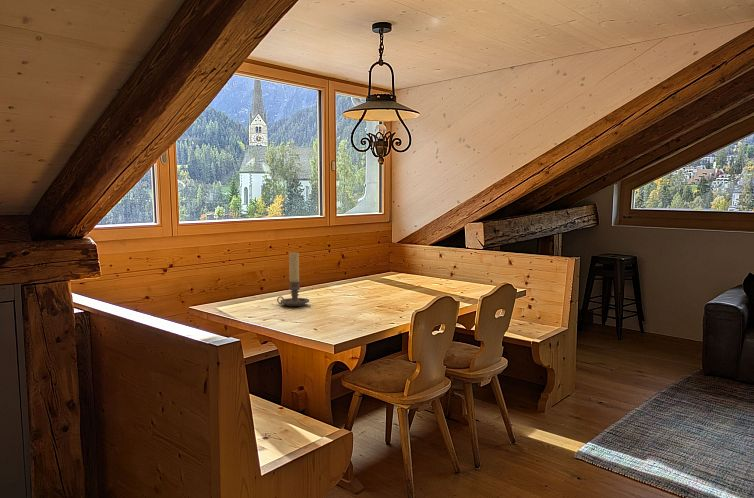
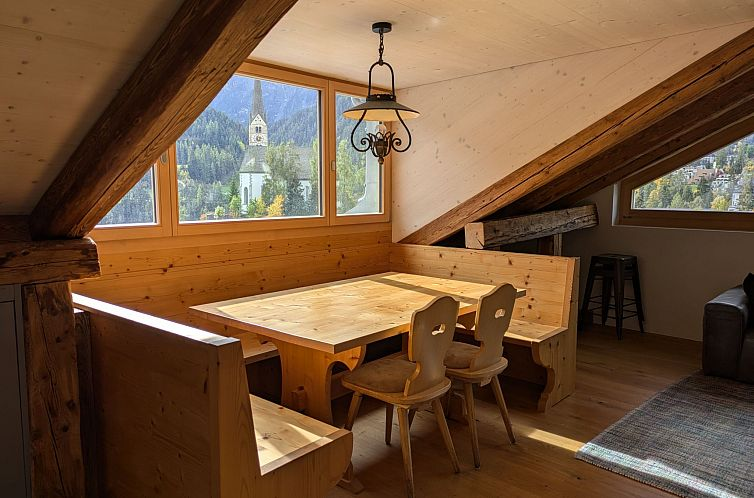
- candle holder [276,251,310,307]
